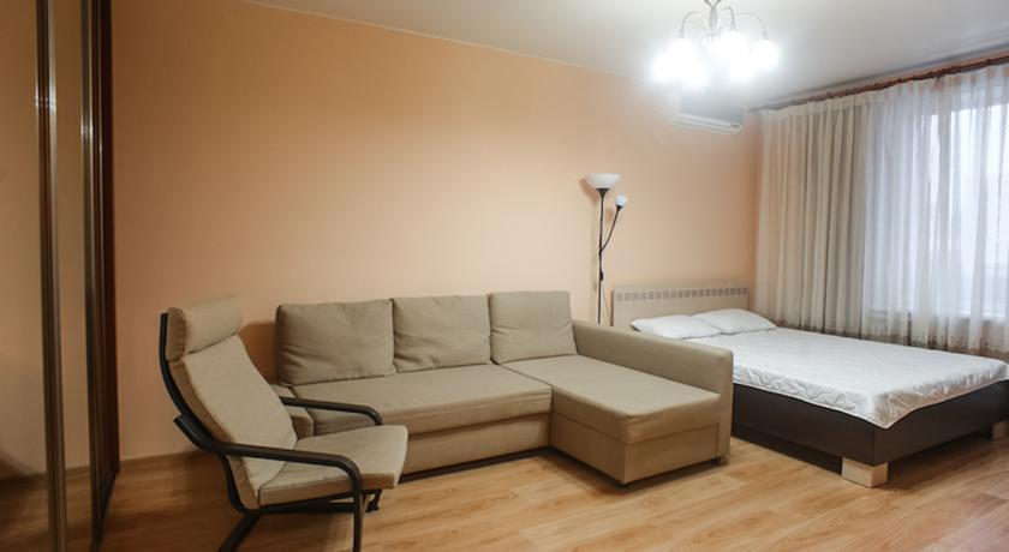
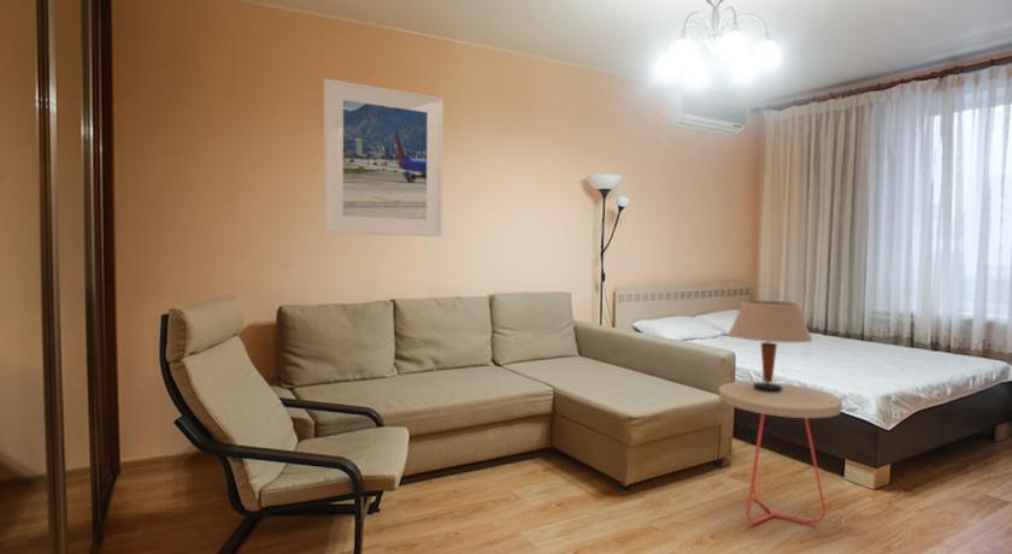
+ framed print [323,77,445,238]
+ side table [718,381,843,525]
+ table lamp [726,300,814,391]
